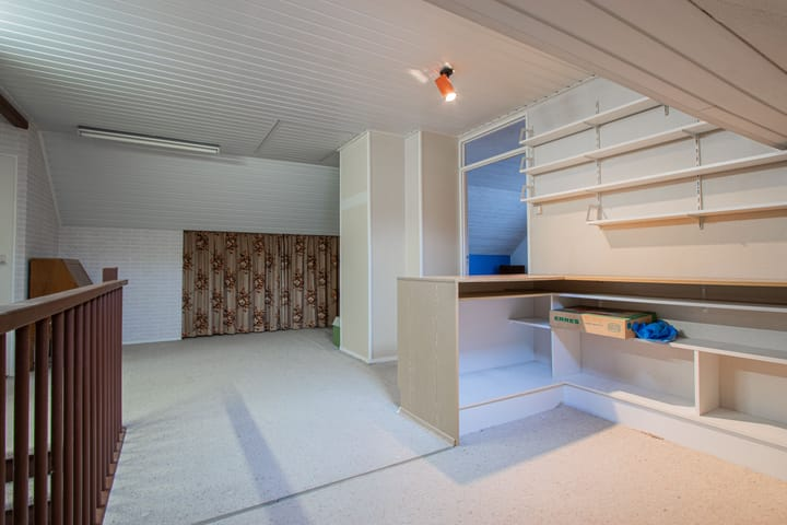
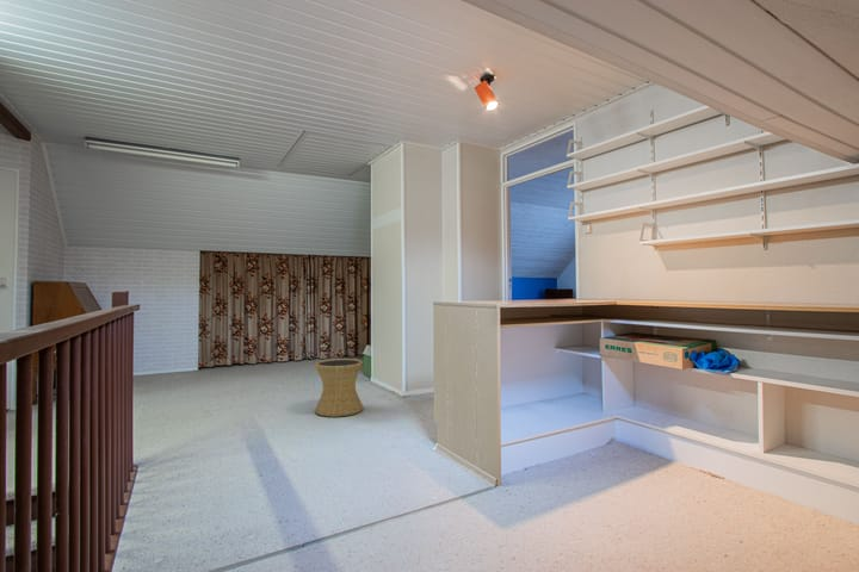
+ side table [314,358,365,418]
